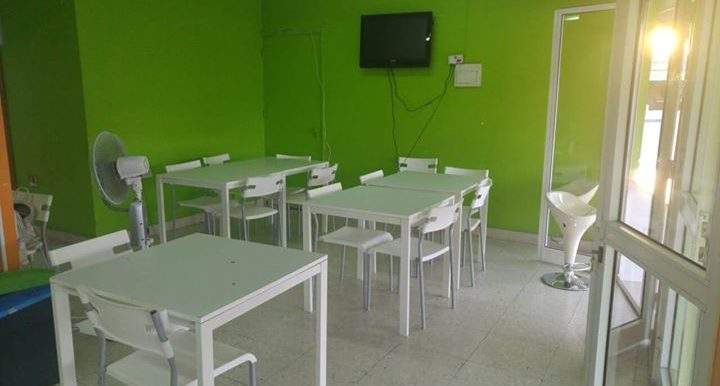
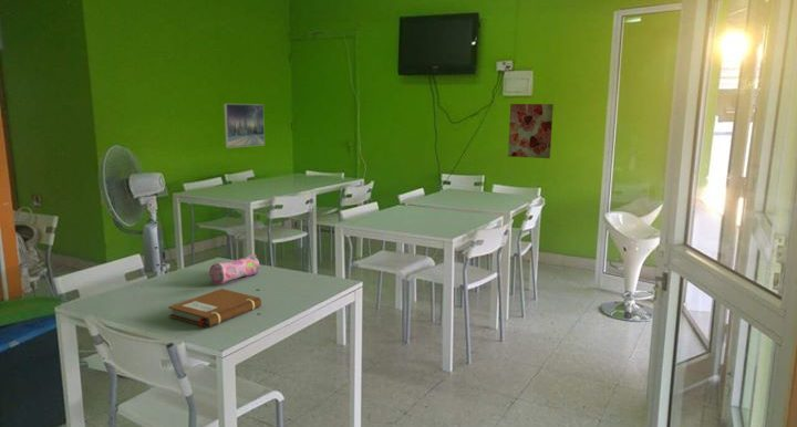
+ wall art [507,103,555,159]
+ pencil case [208,253,260,285]
+ notebook [167,288,262,329]
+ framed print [222,103,266,149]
